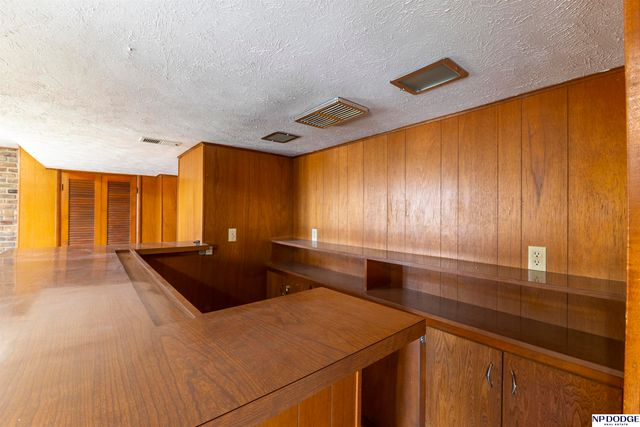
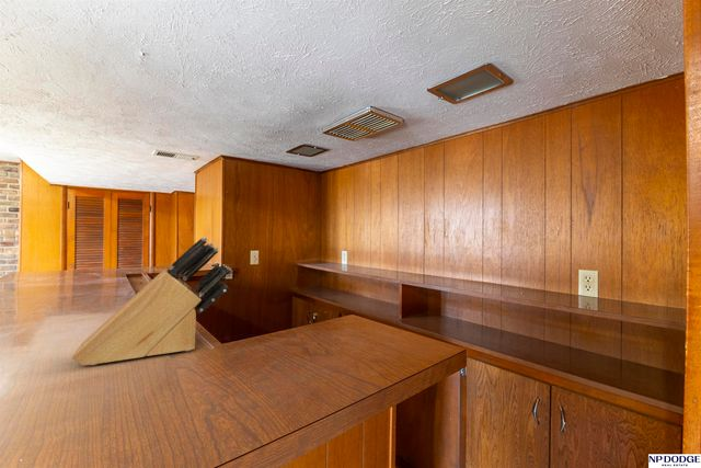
+ knife block [70,236,232,366]
